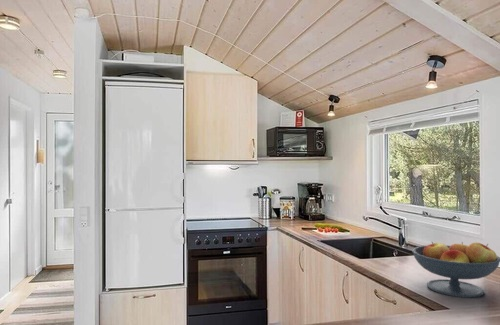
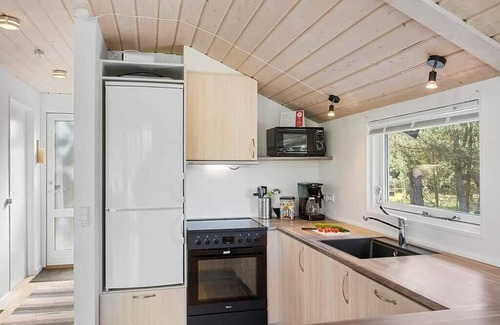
- fruit bowl [411,241,500,299]
